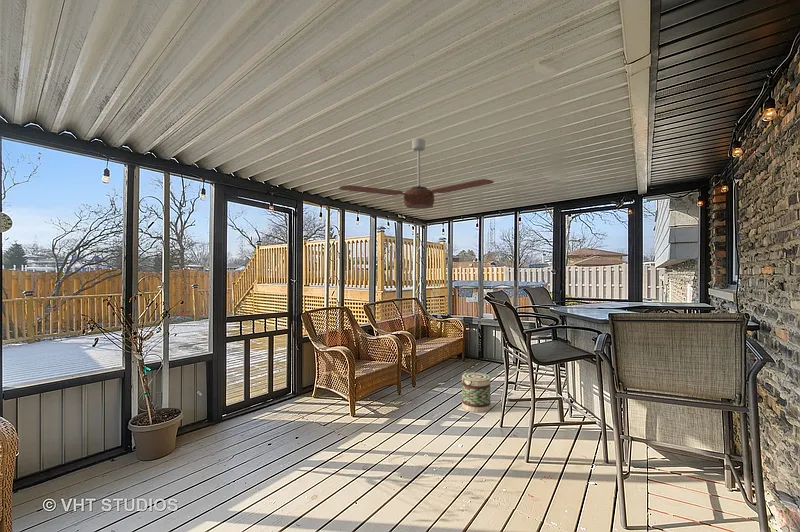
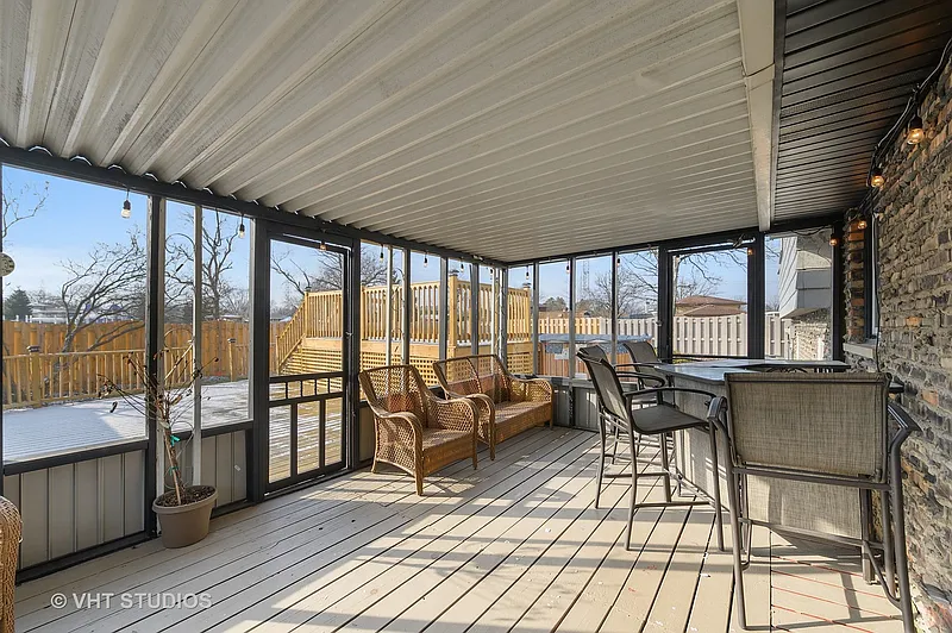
- ceiling fan [338,138,495,210]
- basket [461,372,492,414]
